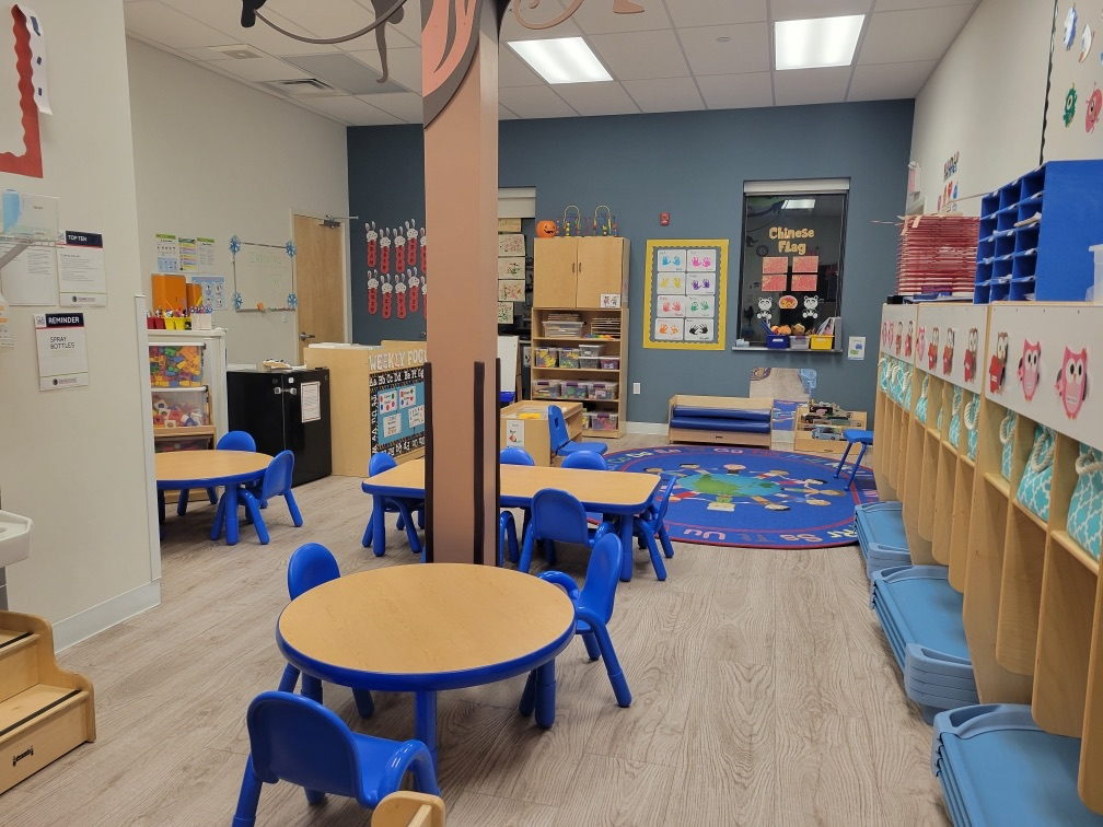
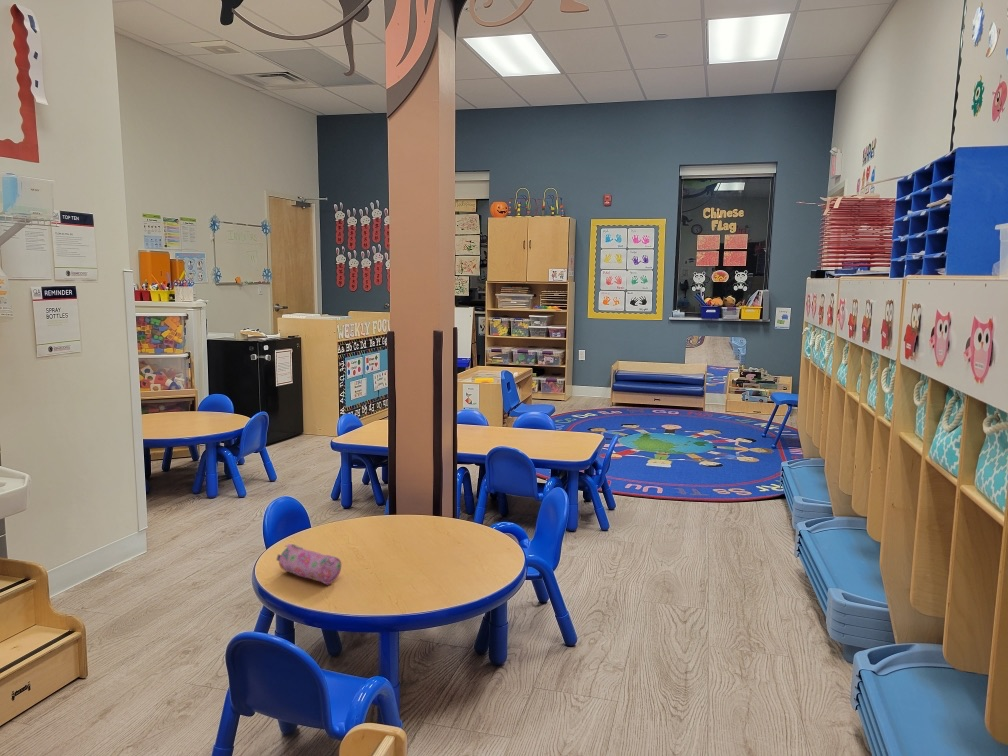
+ pencil case [275,543,342,585]
